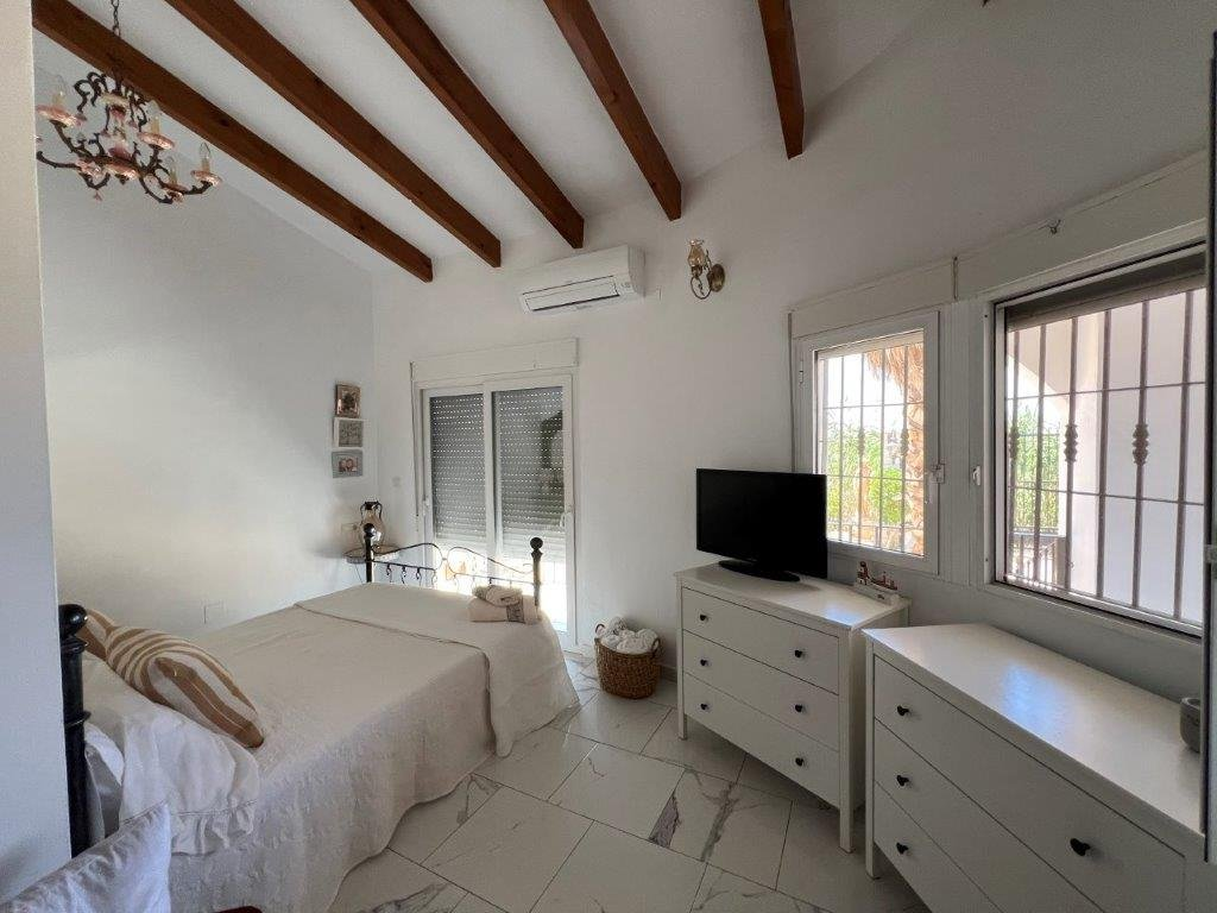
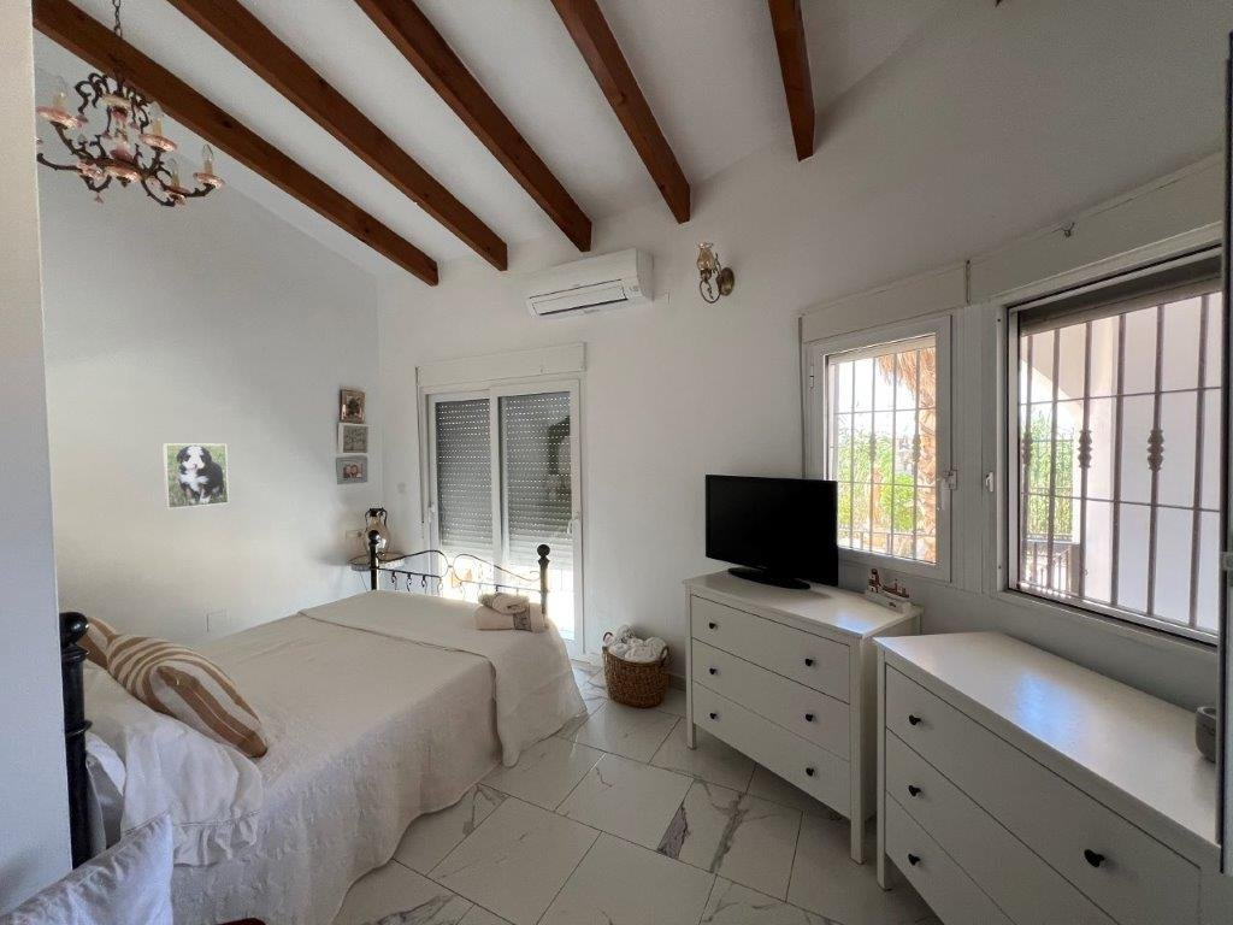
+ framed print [161,442,230,509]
